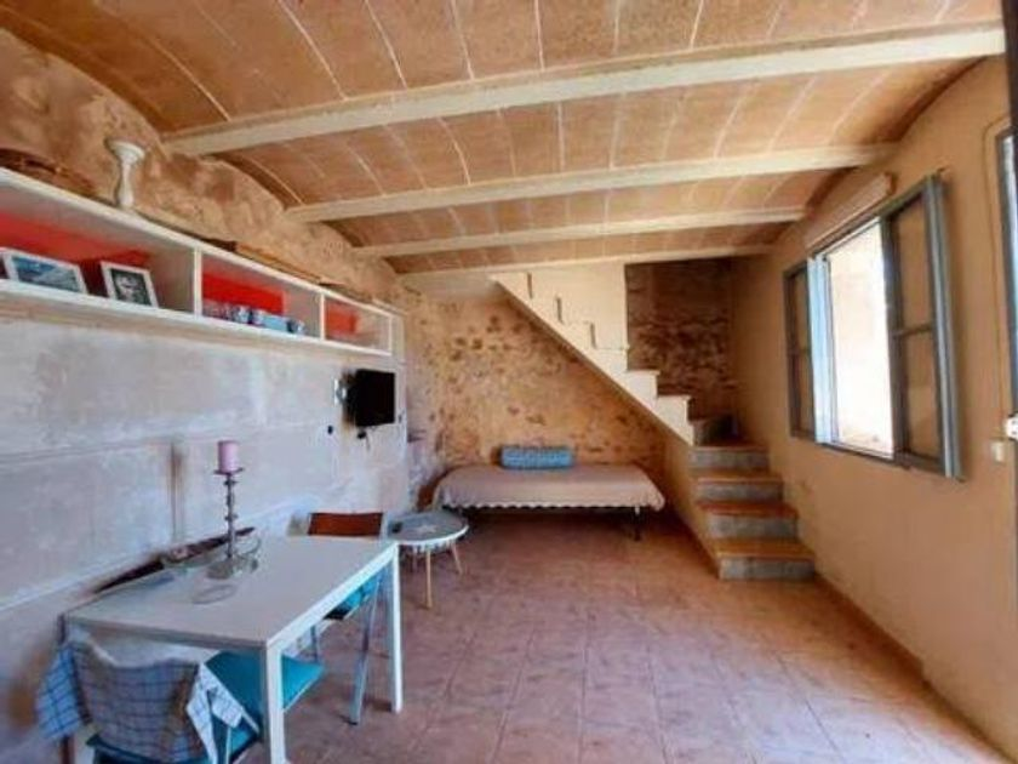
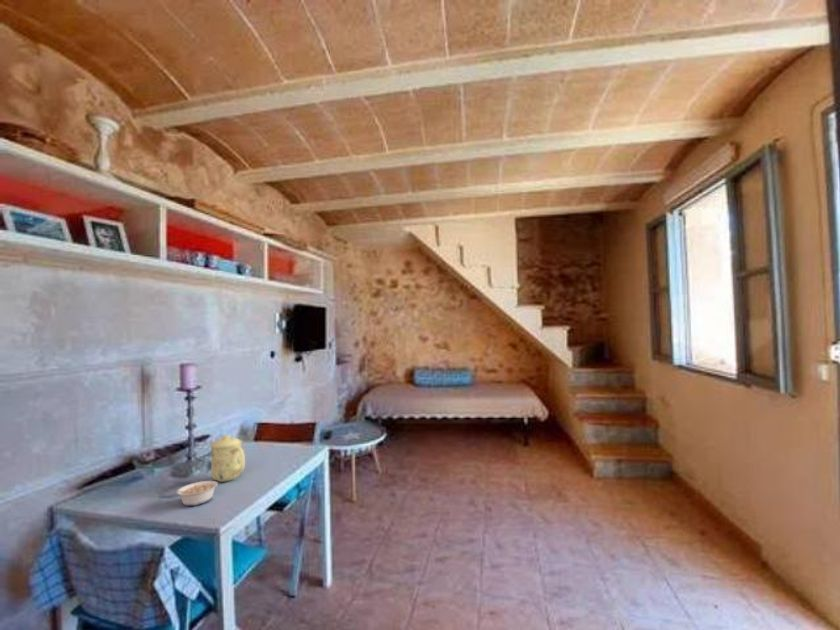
+ legume [166,480,219,507]
+ mug [209,434,246,483]
